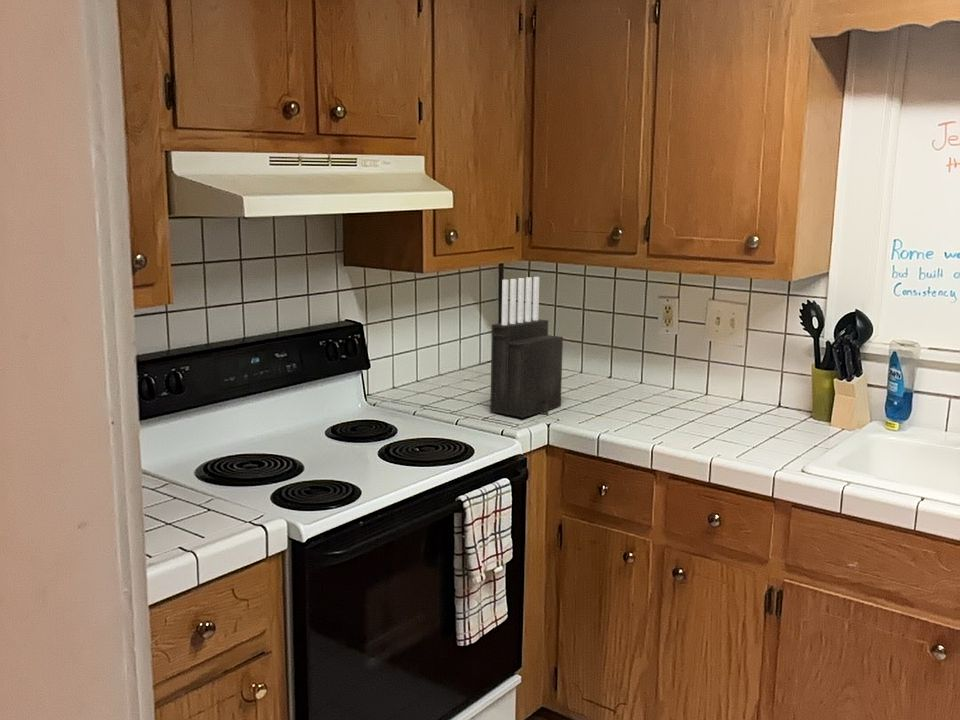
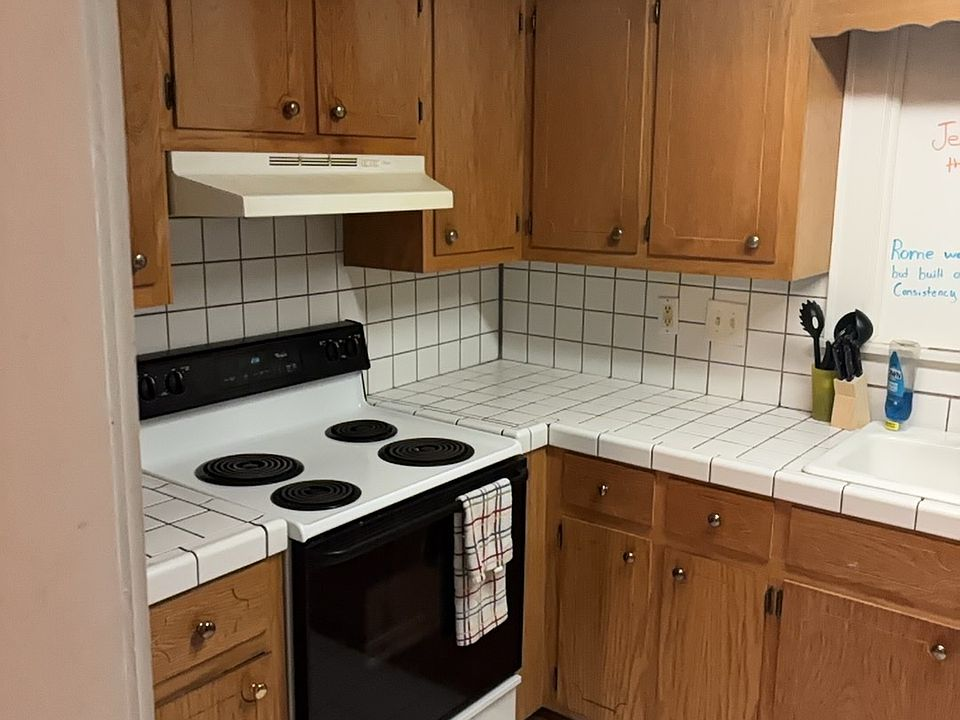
- knife block [489,276,564,419]
